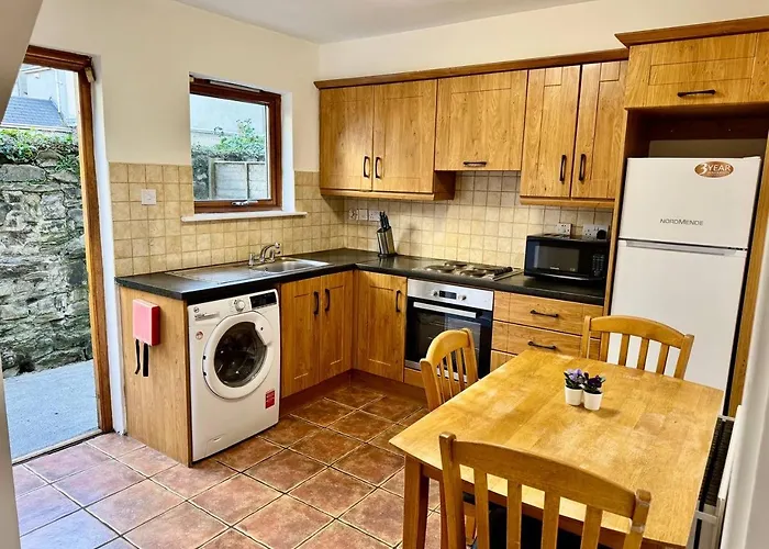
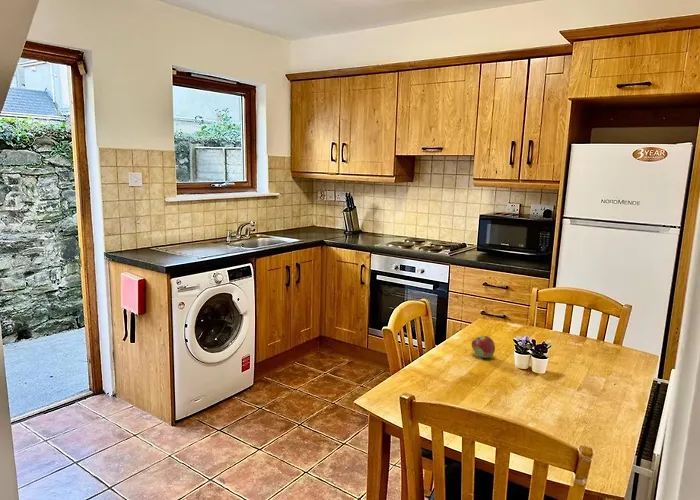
+ fruit [471,335,496,359]
